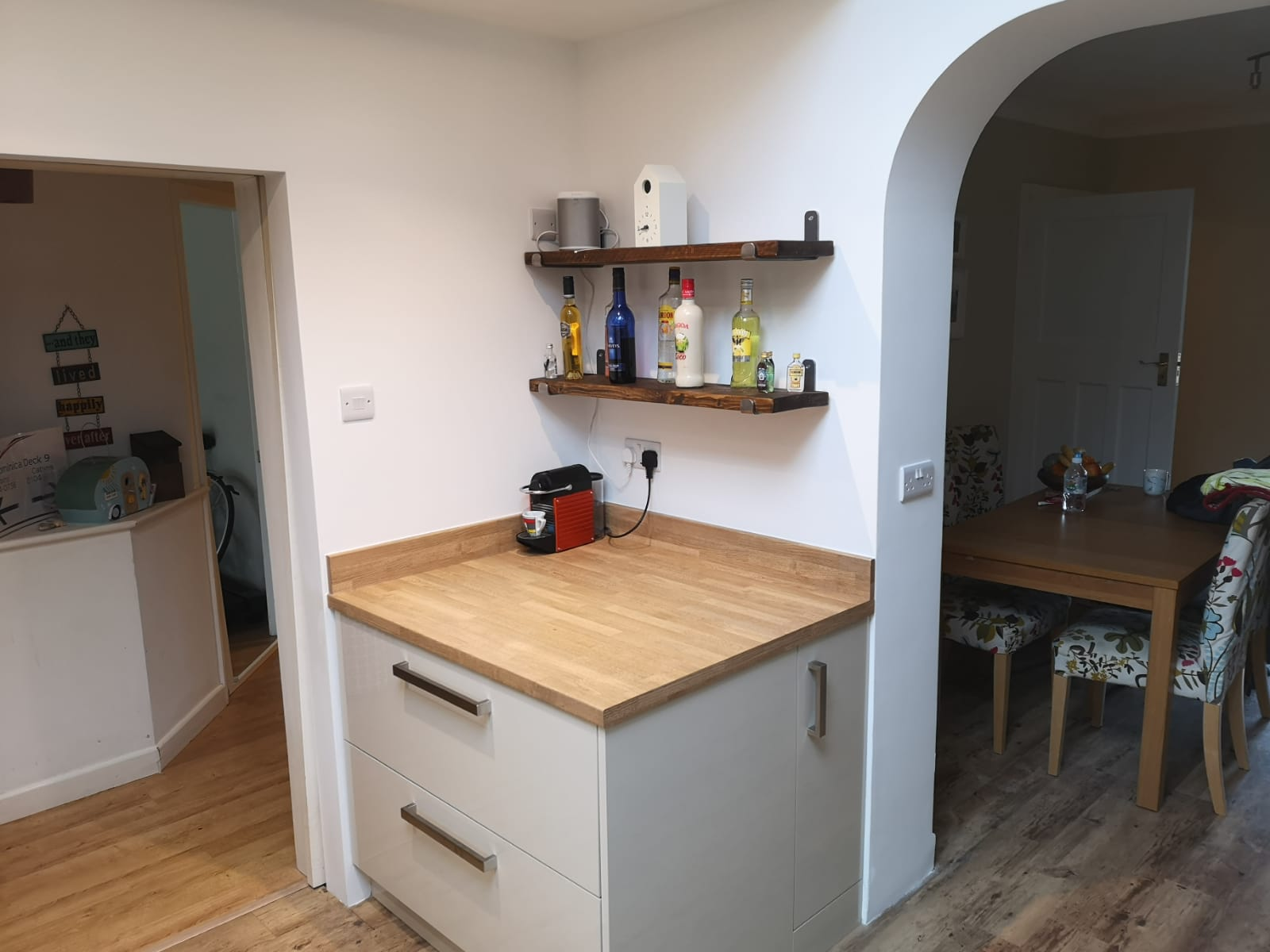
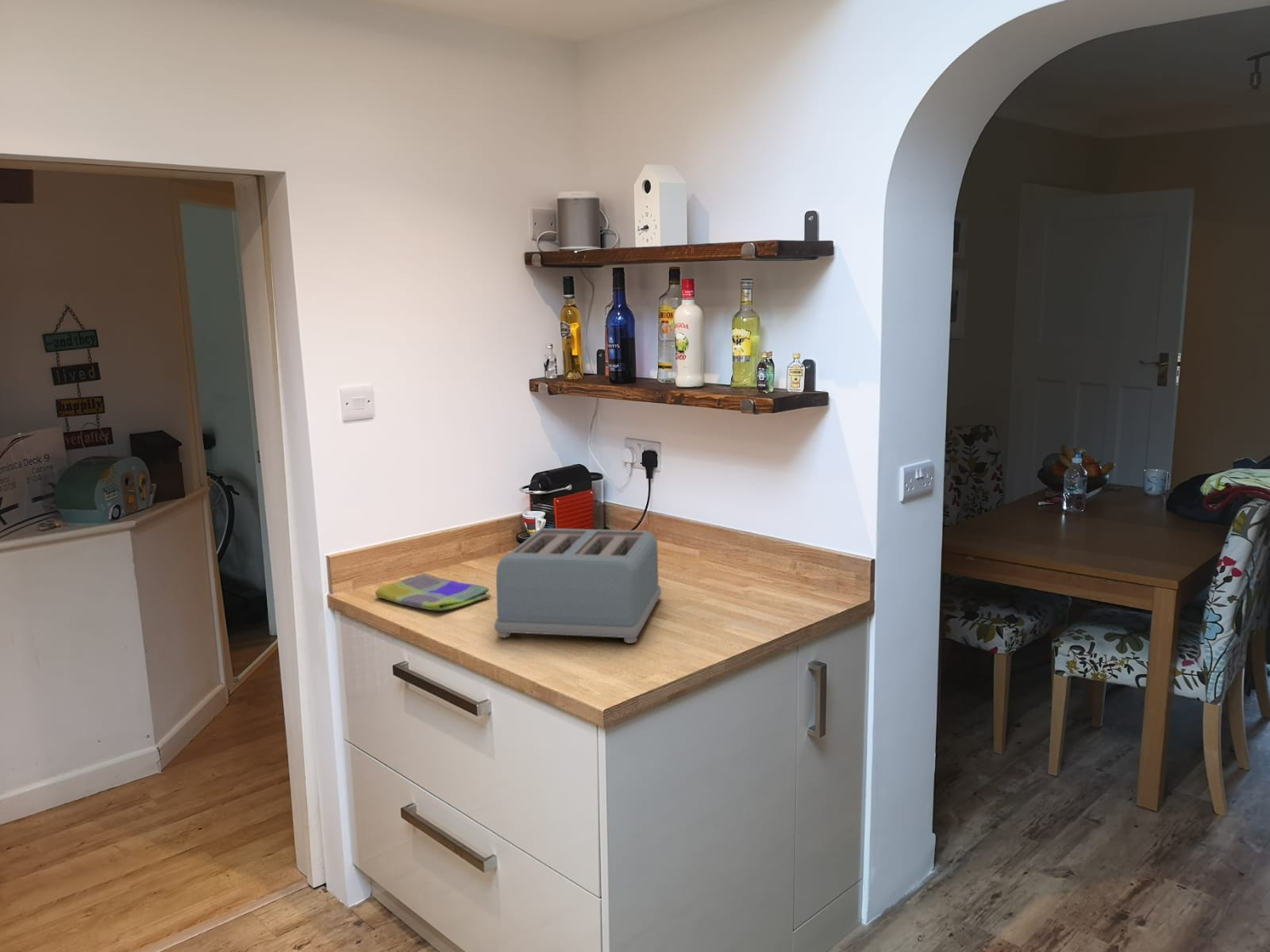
+ dish towel [375,573,491,611]
+ toaster [494,528,662,644]
